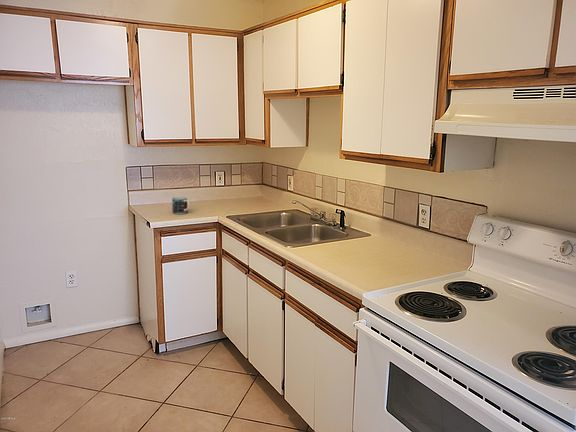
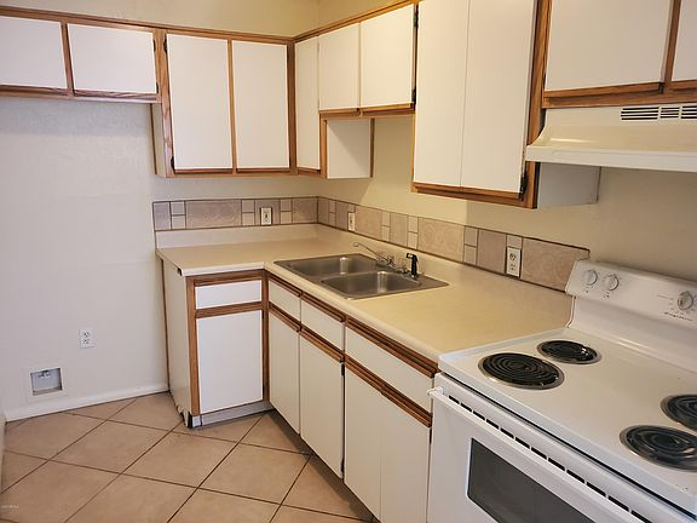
- mug [171,196,191,215]
